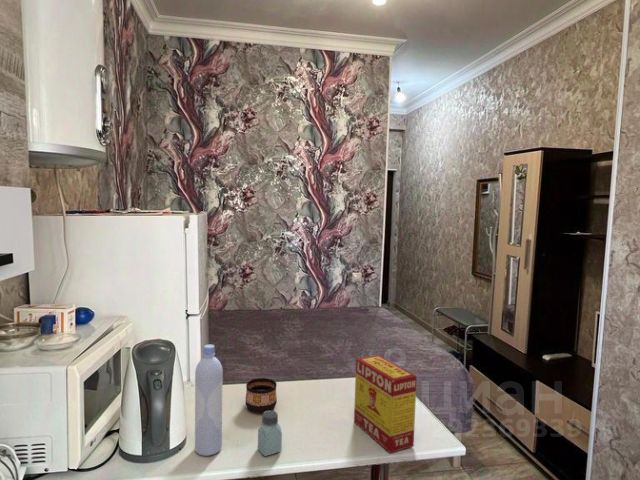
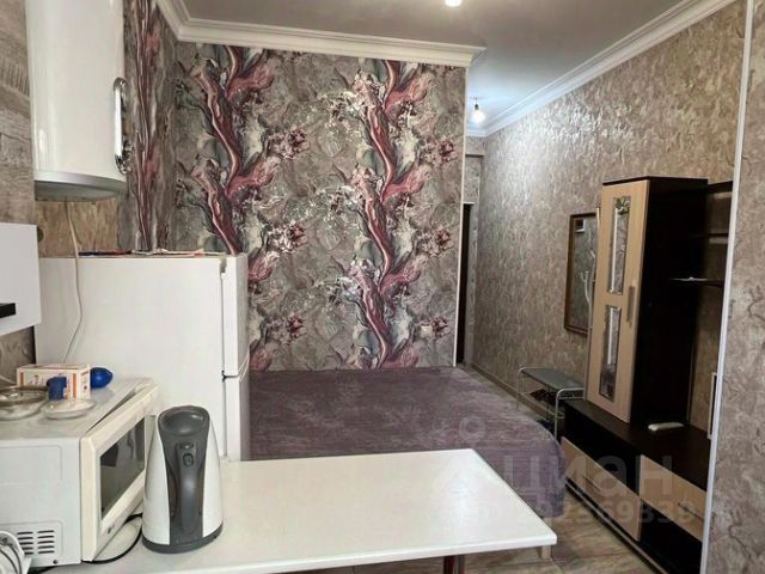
- cup [245,377,278,414]
- bottle [194,343,224,457]
- tea box [353,354,418,454]
- saltshaker [257,410,283,457]
